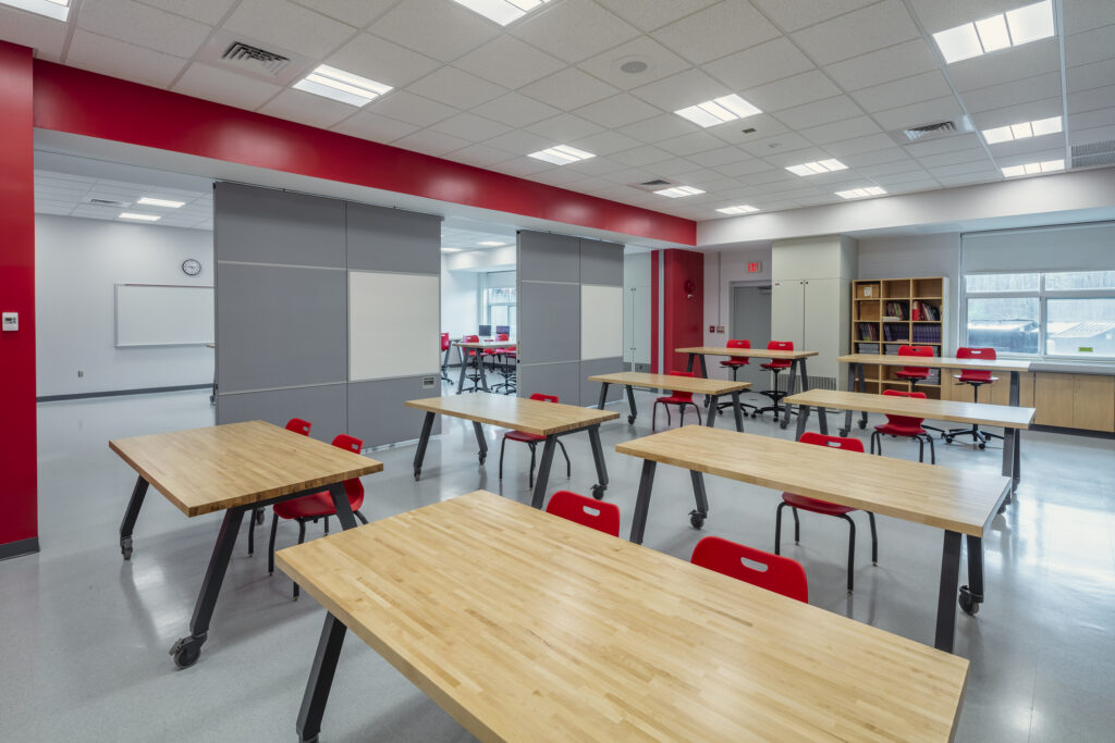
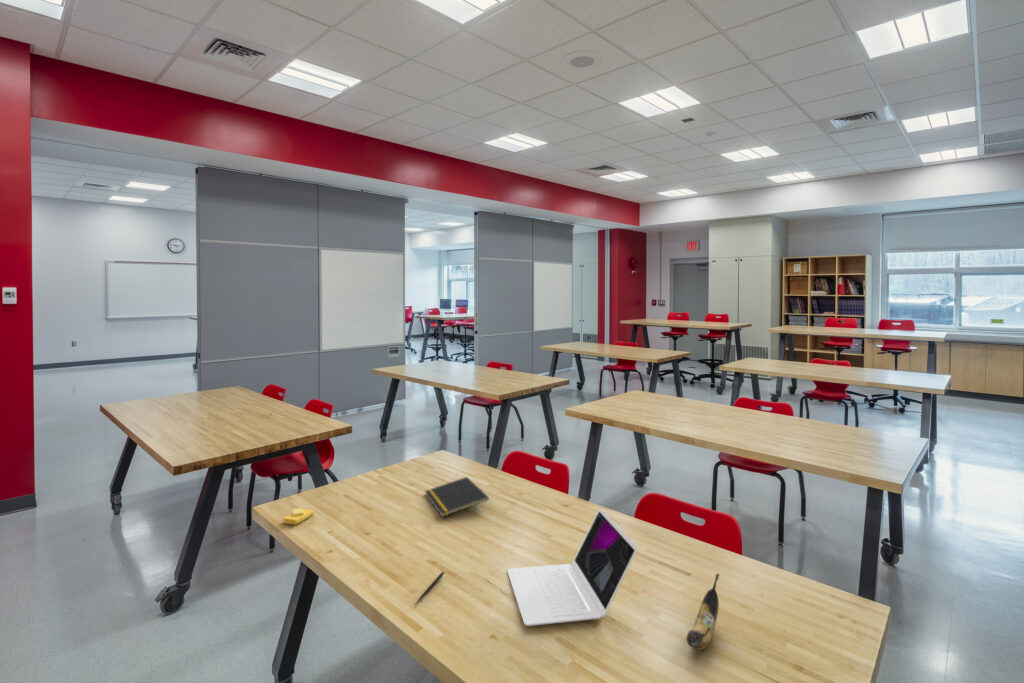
+ banana [685,573,721,651]
+ laptop [506,507,638,627]
+ notepad [424,476,490,518]
+ sticky notes [281,507,315,526]
+ pen [414,571,445,606]
